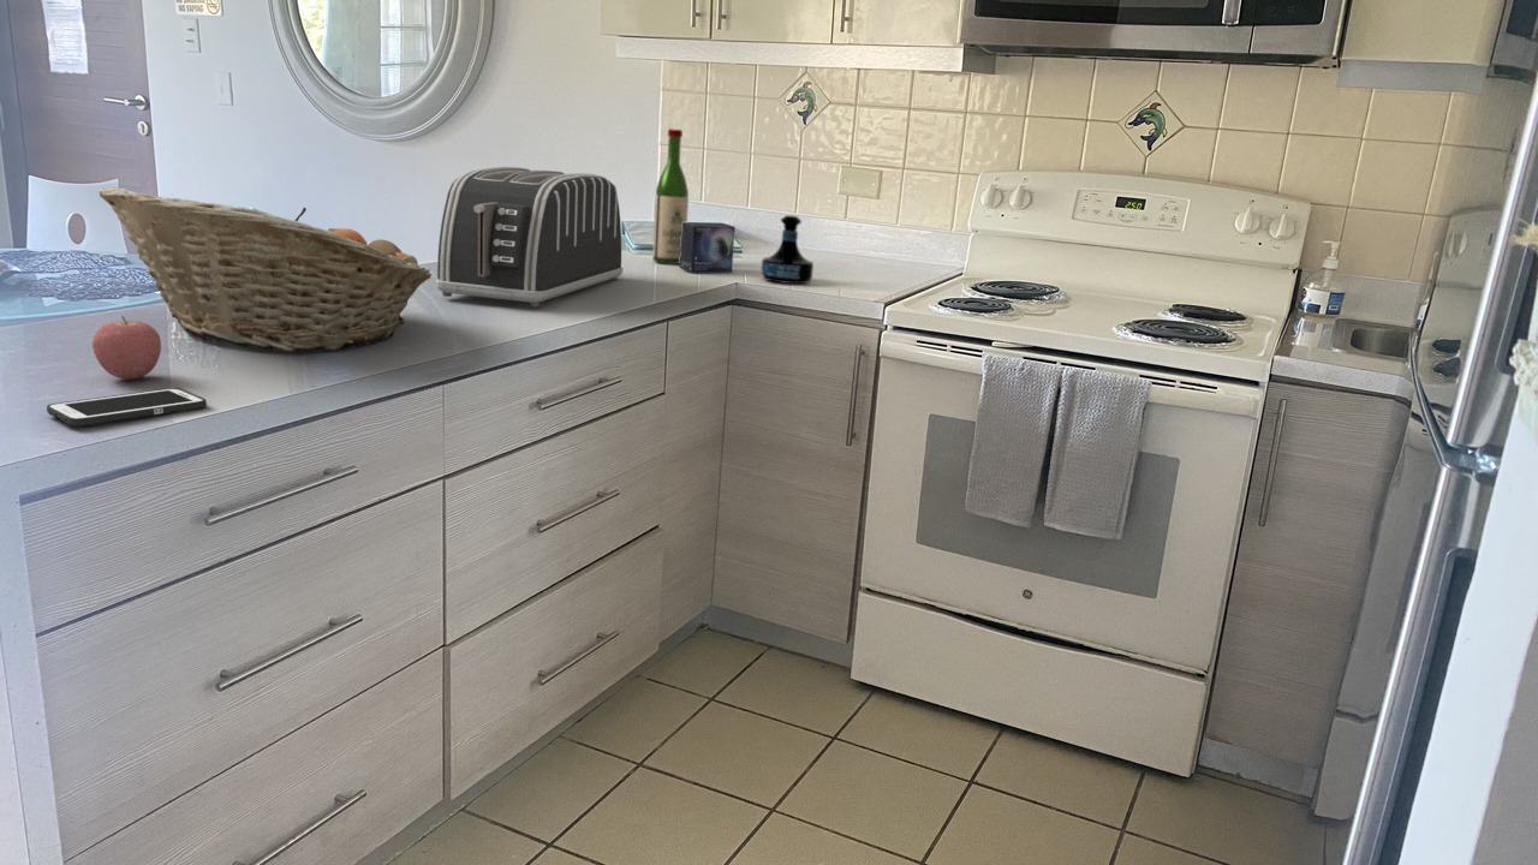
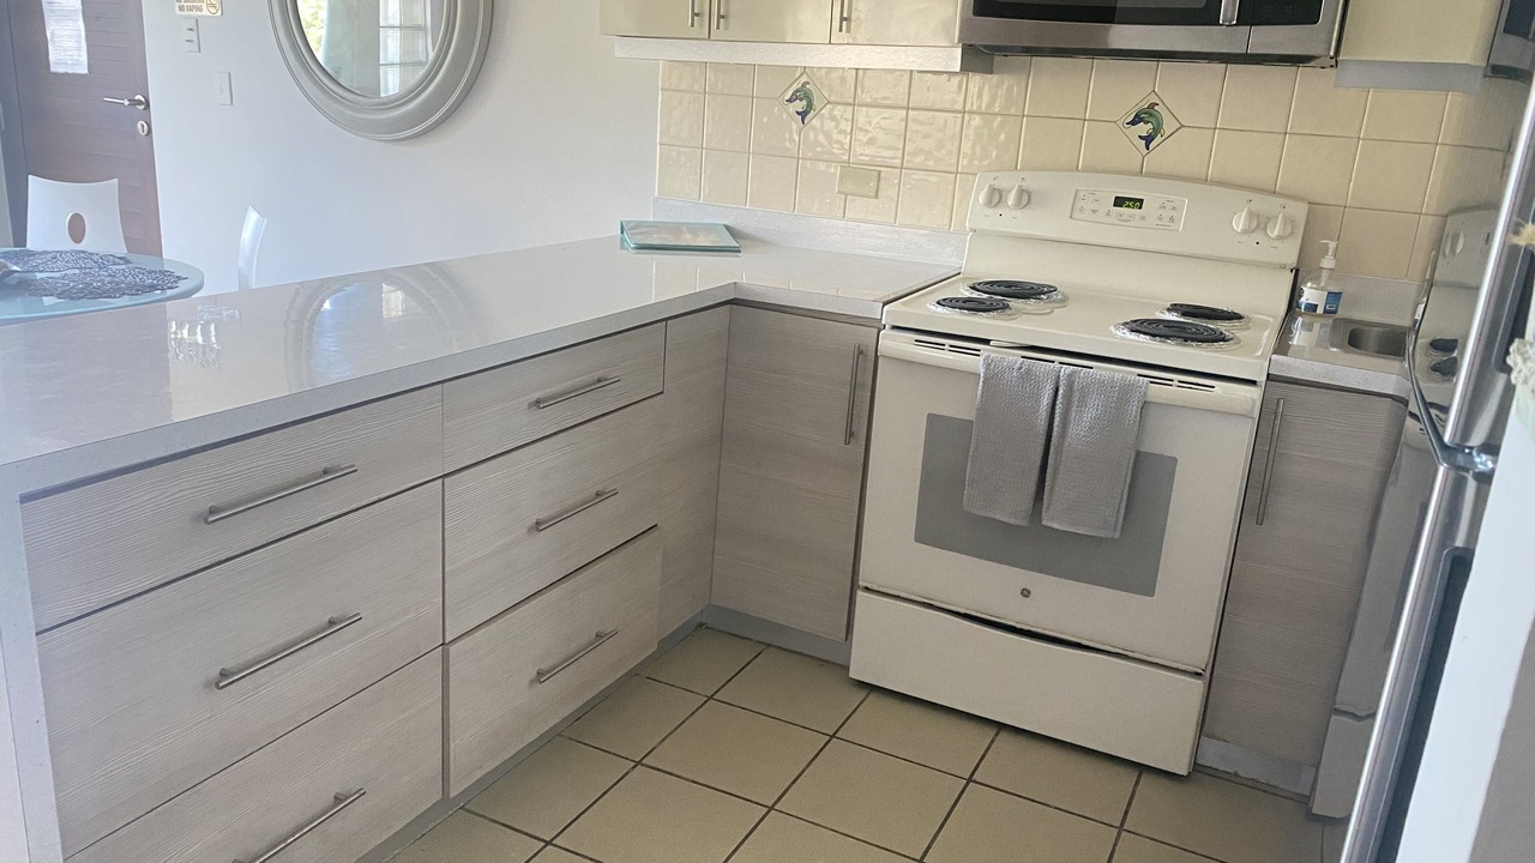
- toaster [434,166,624,308]
- tequila bottle [761,214,815,285]
- apple [91,315,162,381]
- cell phone [46,387,208,428]
- wine bottle [651,127,690,266]
- fruit basket [99,186,433,353]
- small box [679,221,737,274]
